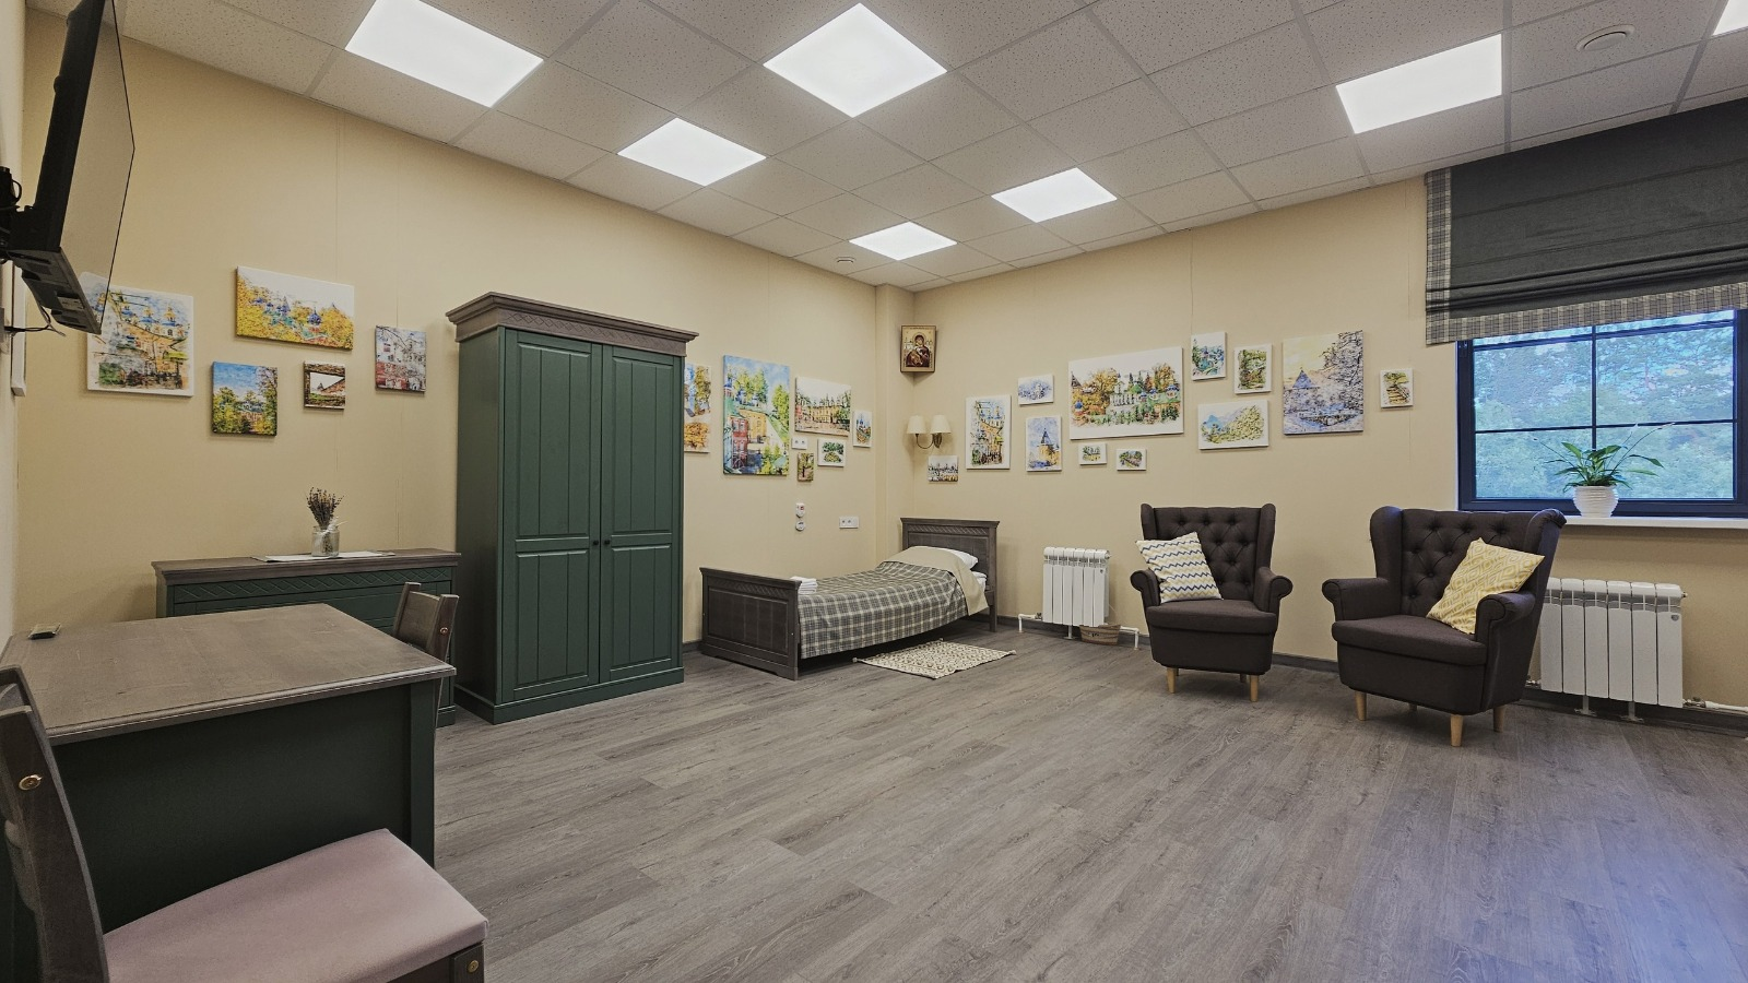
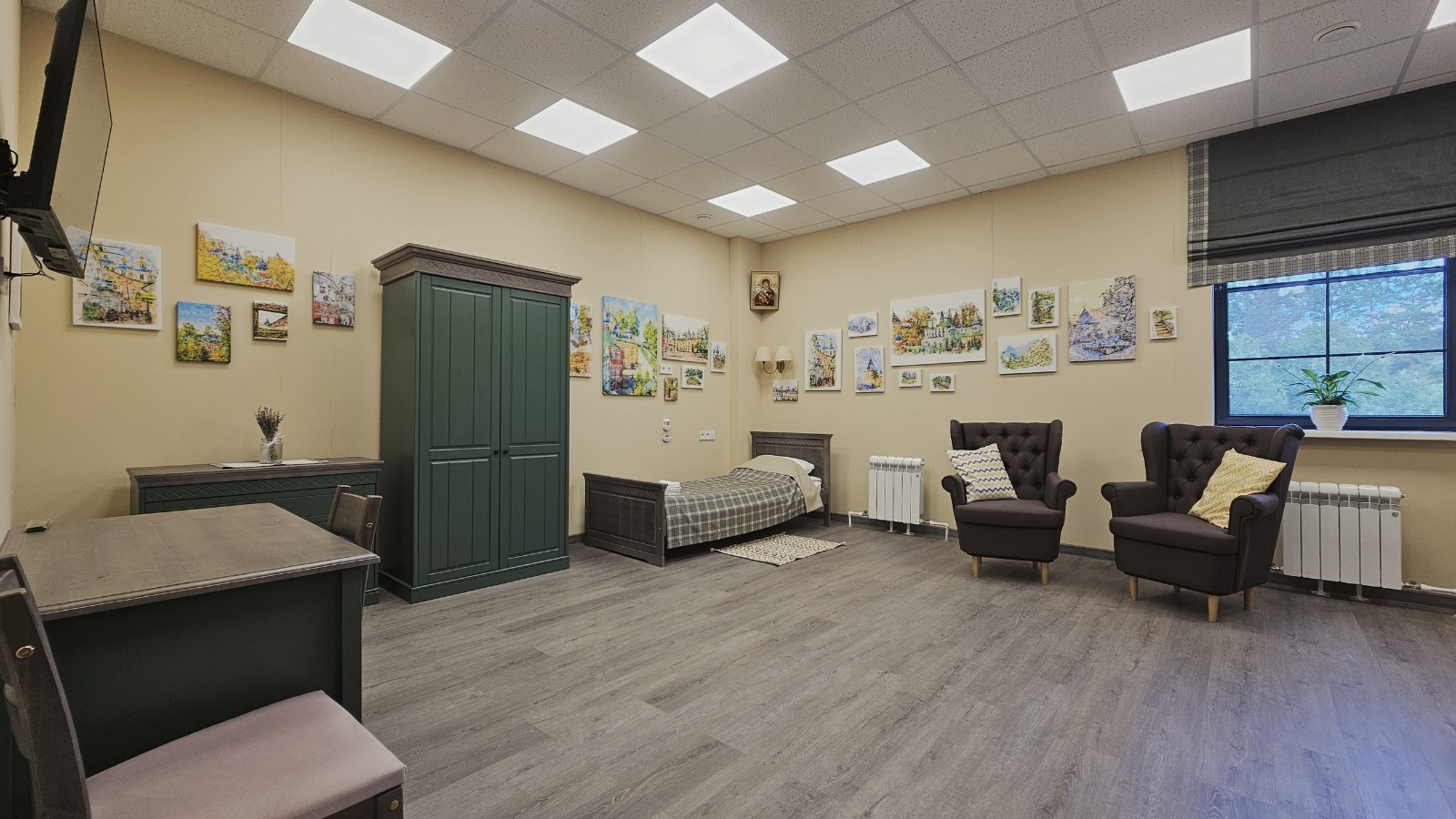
- basket [1078,601,1123,647]
